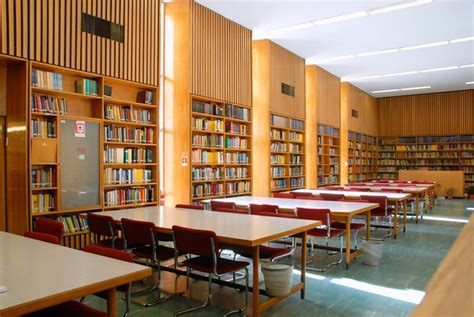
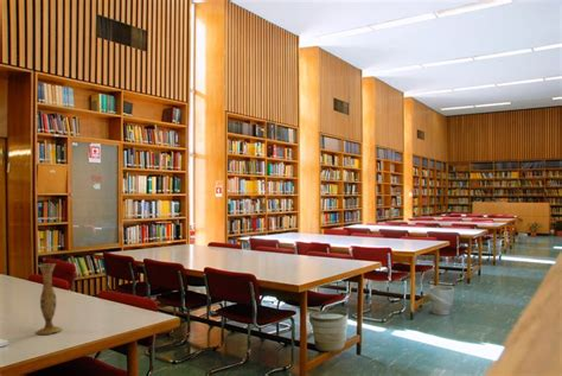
+ vase [34,262,64,336]
